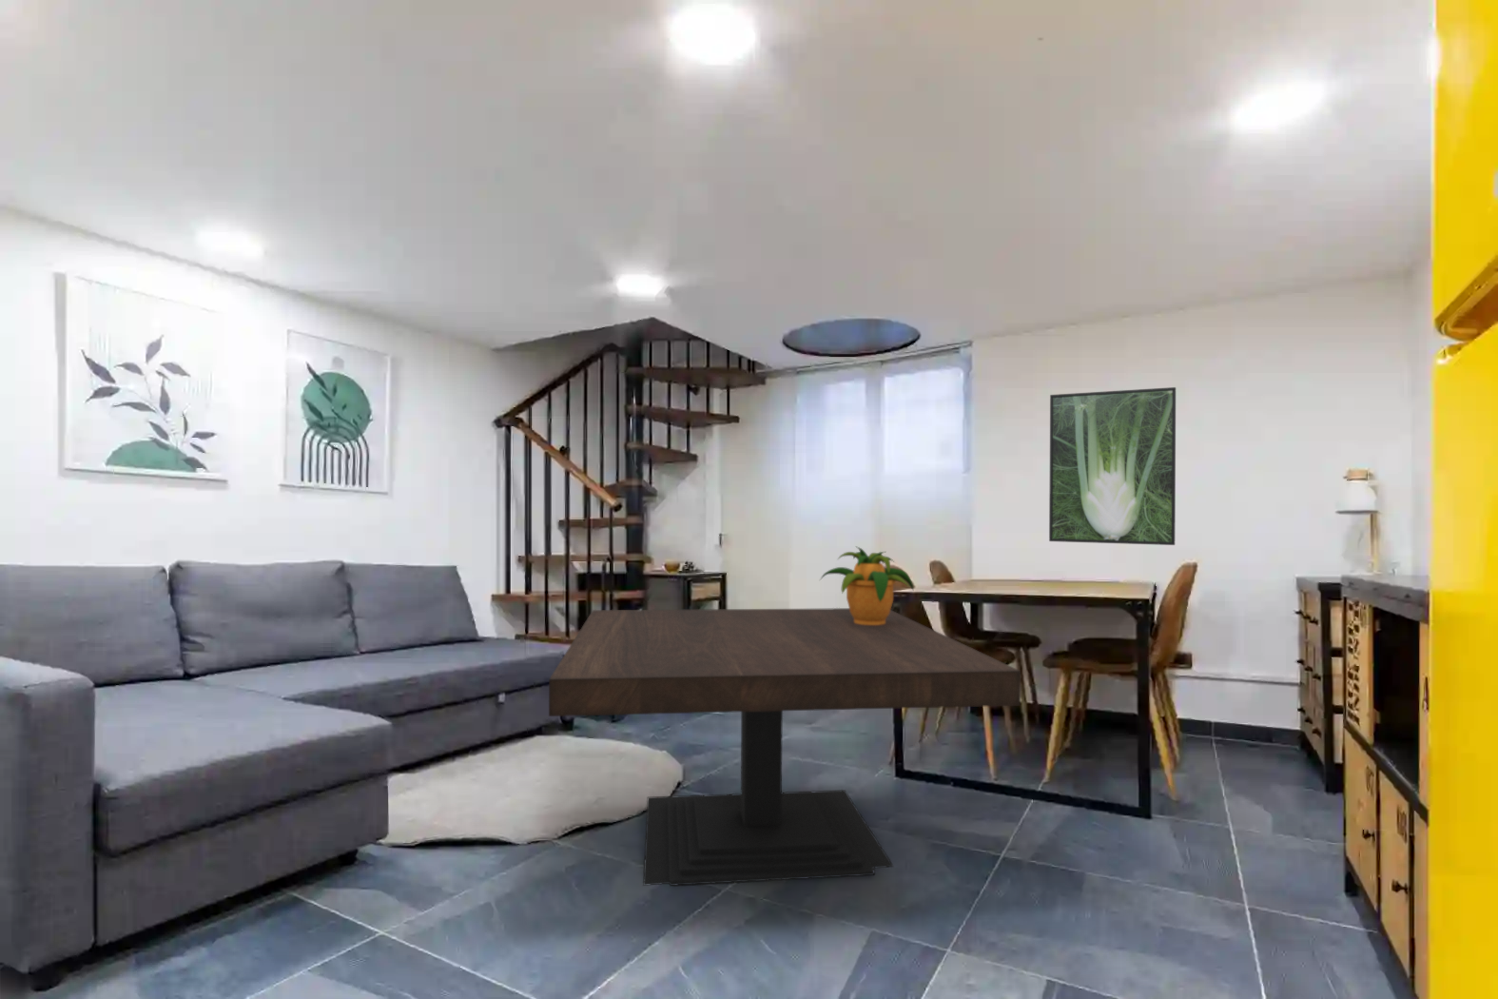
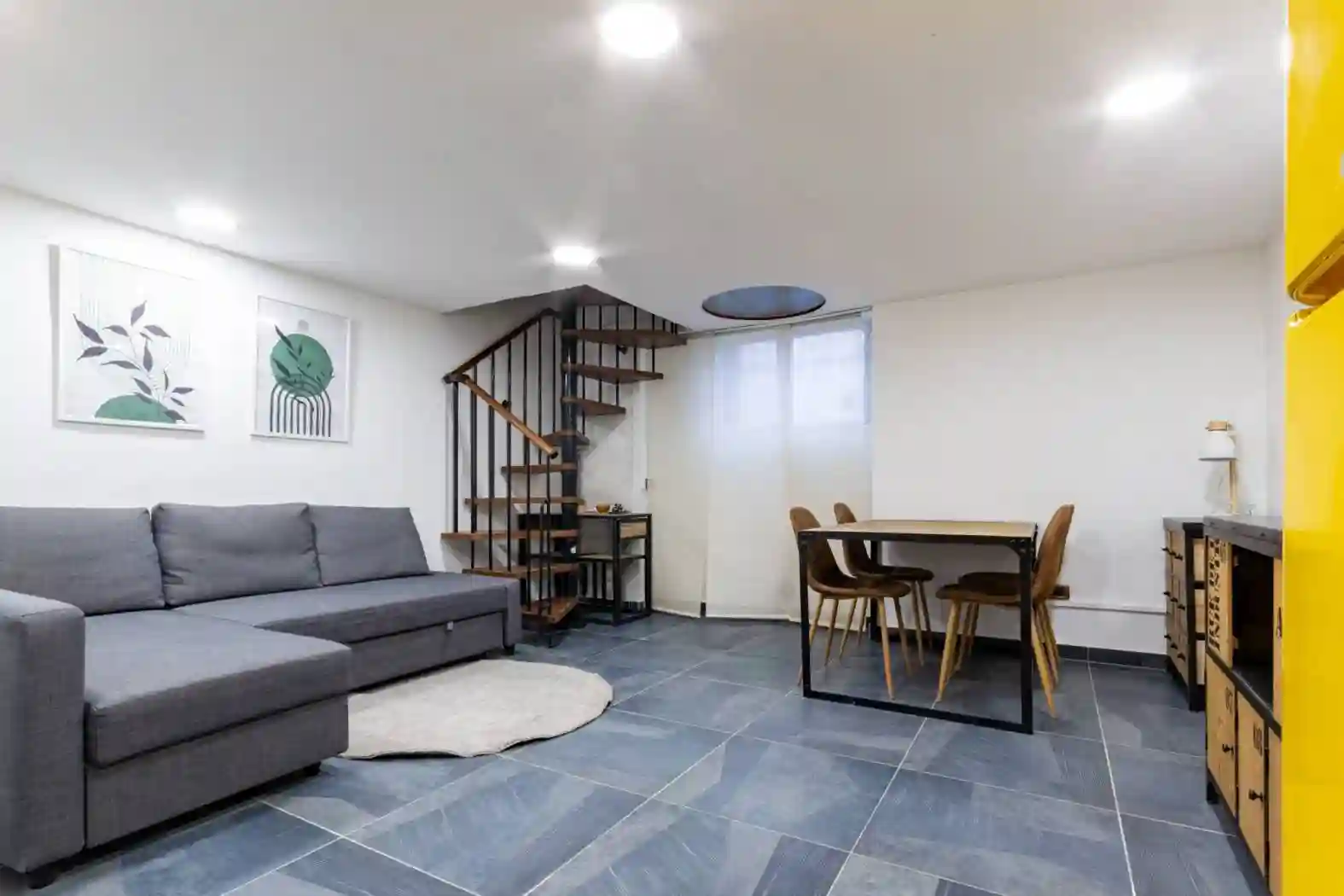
- potted plant [819,546,915,625]
- coffee table [548,607,1021,886]
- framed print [1048,386,1177,546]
